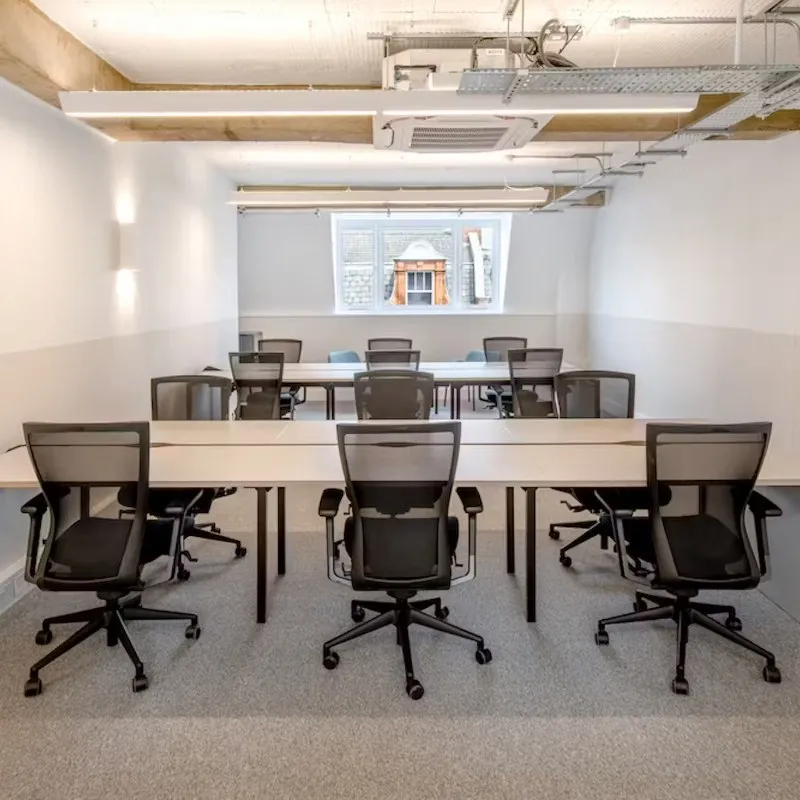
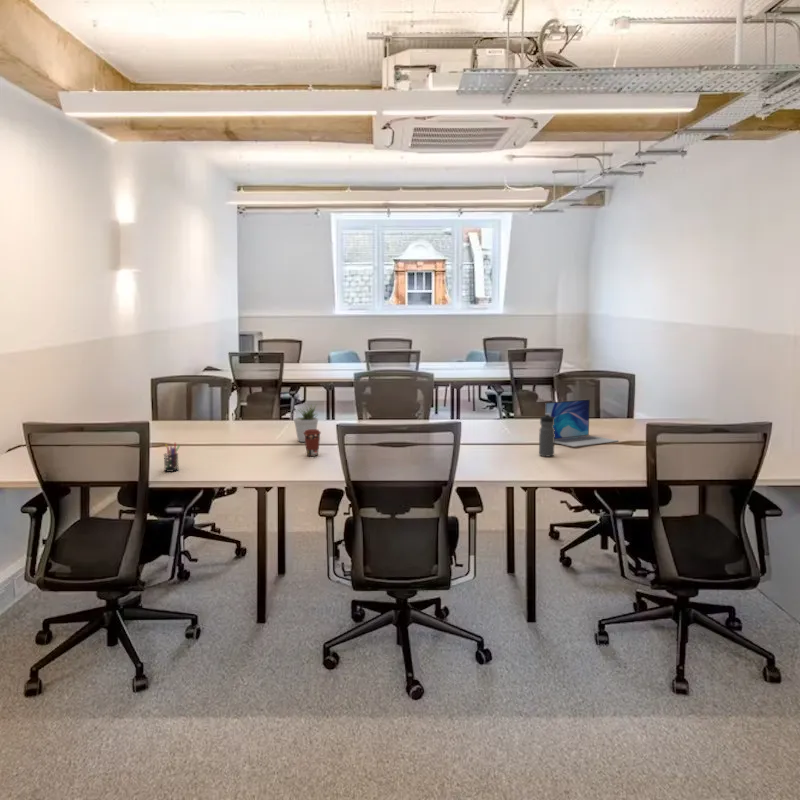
+ potted plant [293,403,319,443]
+ pen holder [163,442,181,473]
+ laptop [544,398,619,448]
+ water bottle [538,413,555,458]
+ coffee cup [303,429,322,457]
